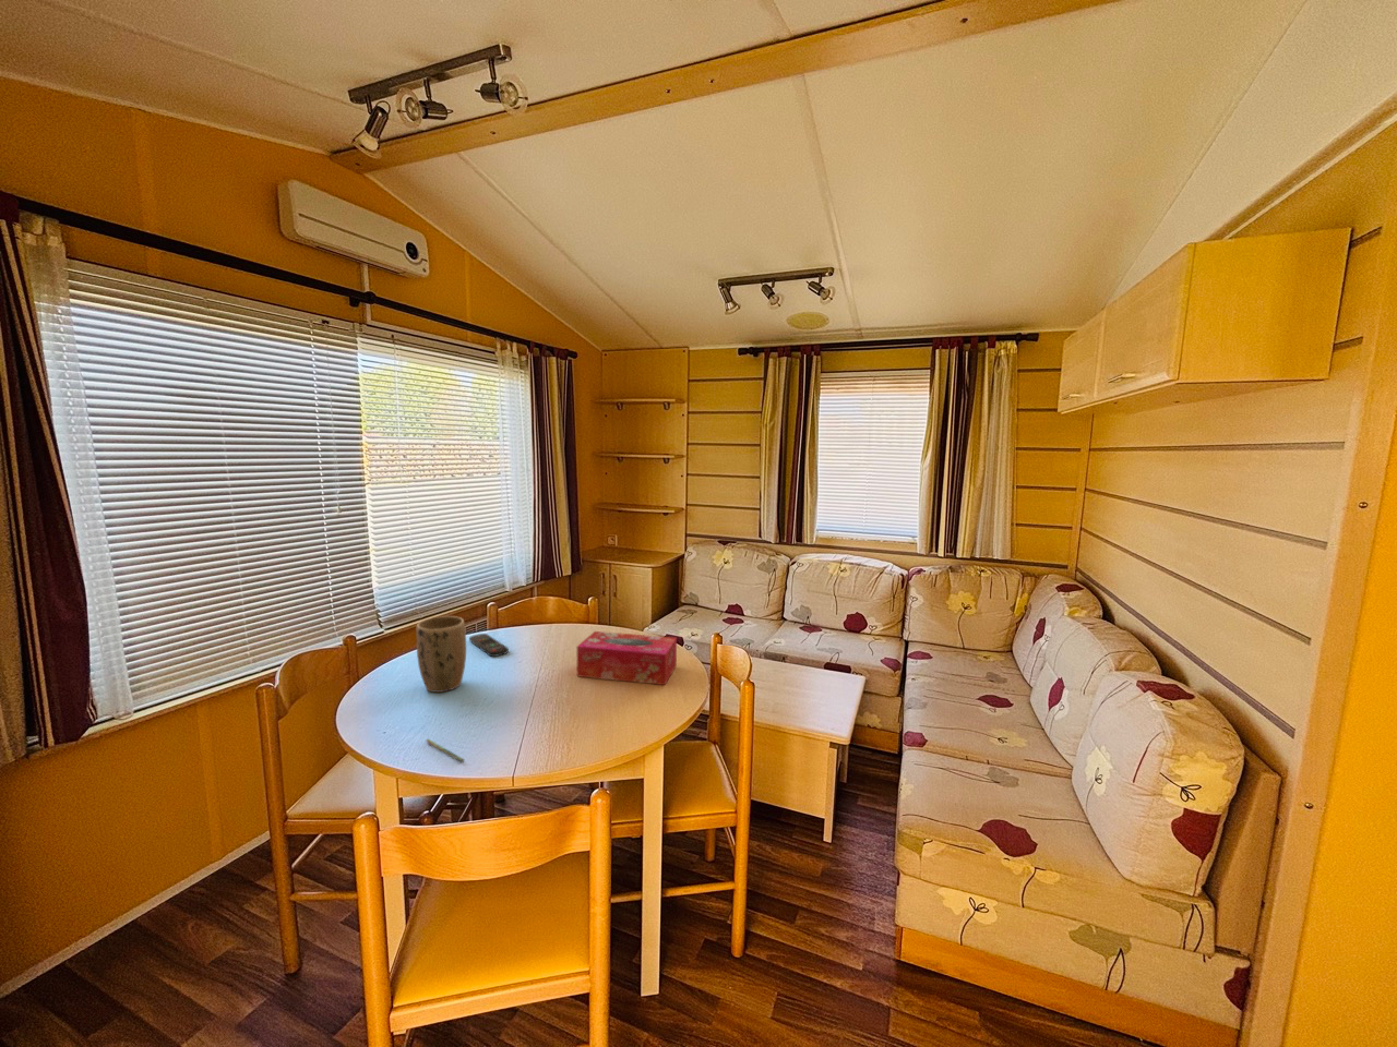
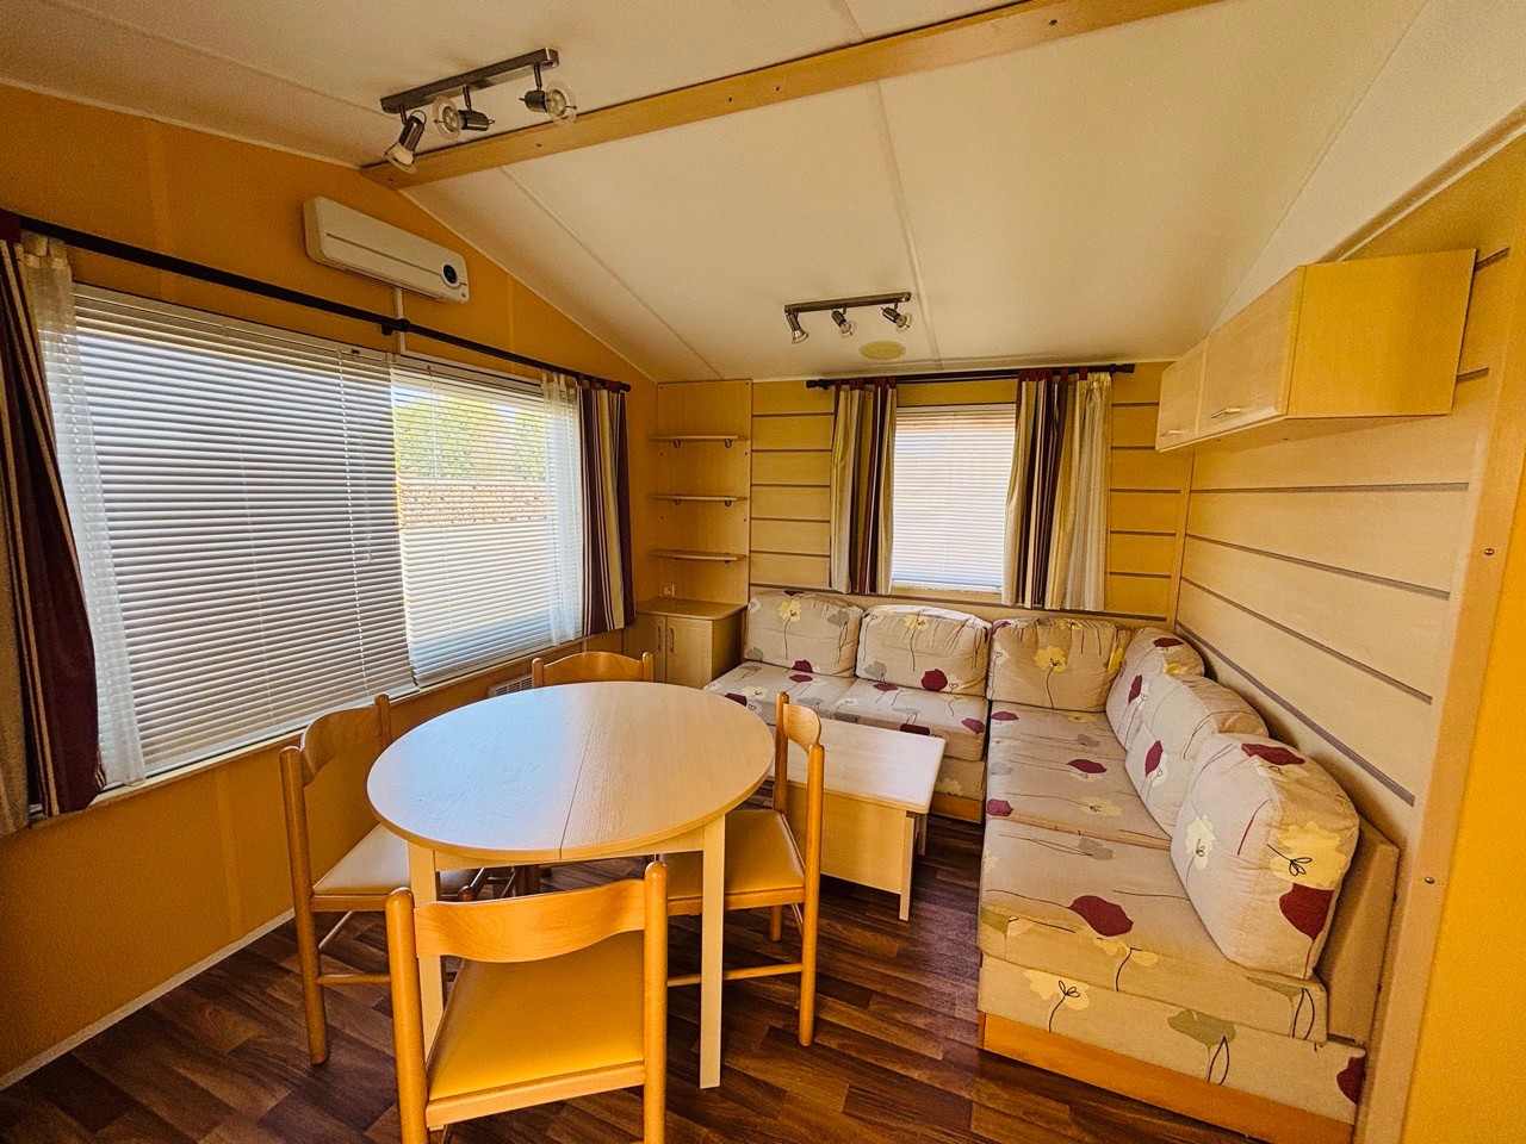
- pen [425,738,465,763]
- tissue box [576,630,678,686]
- remote control [469,632,509,658]
- plant pot [415,615,468,694]
